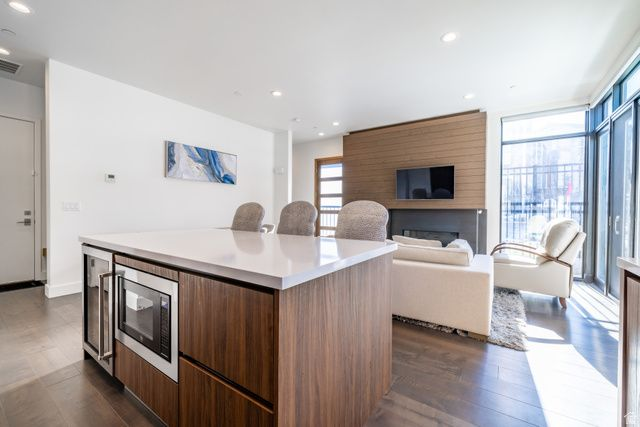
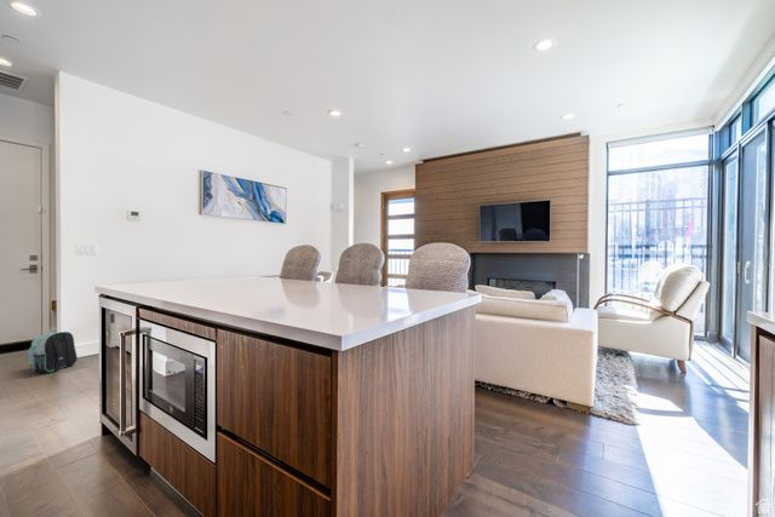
+ backpack [27,331,79,374]
